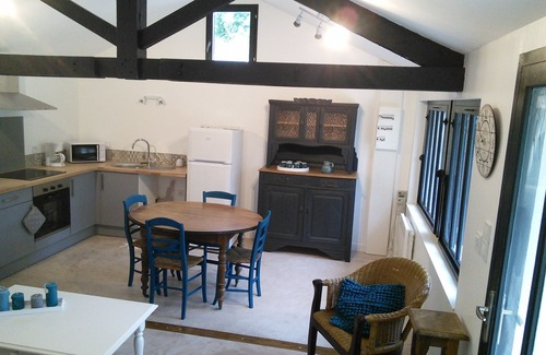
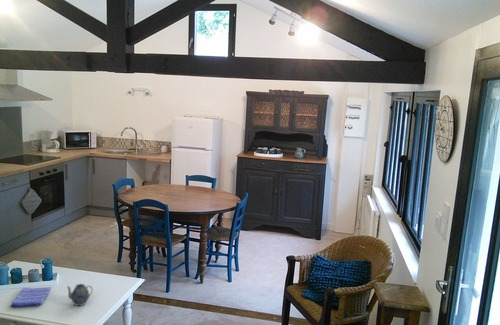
+ dish towel [9,286,52,308]
+ teapot [66,283,93,307]
